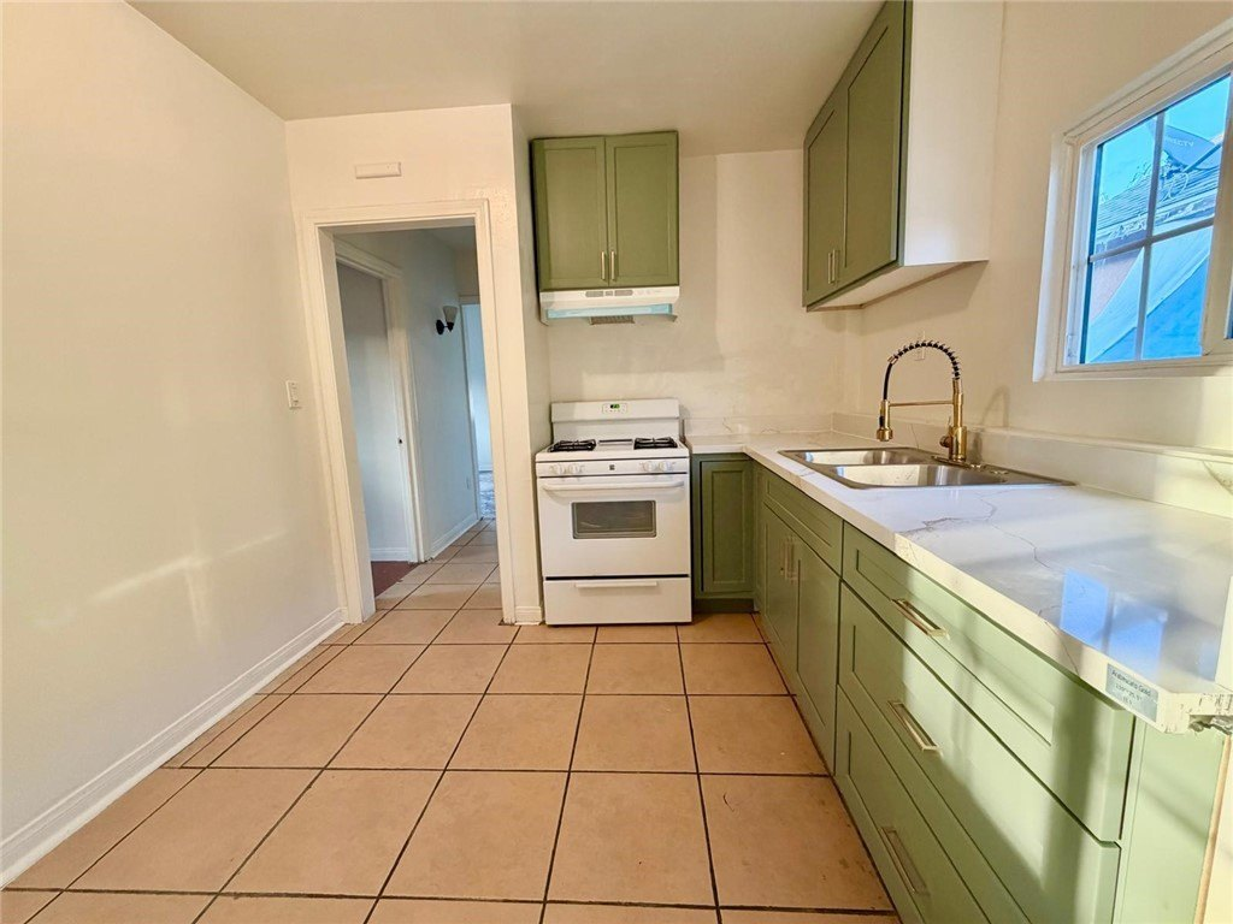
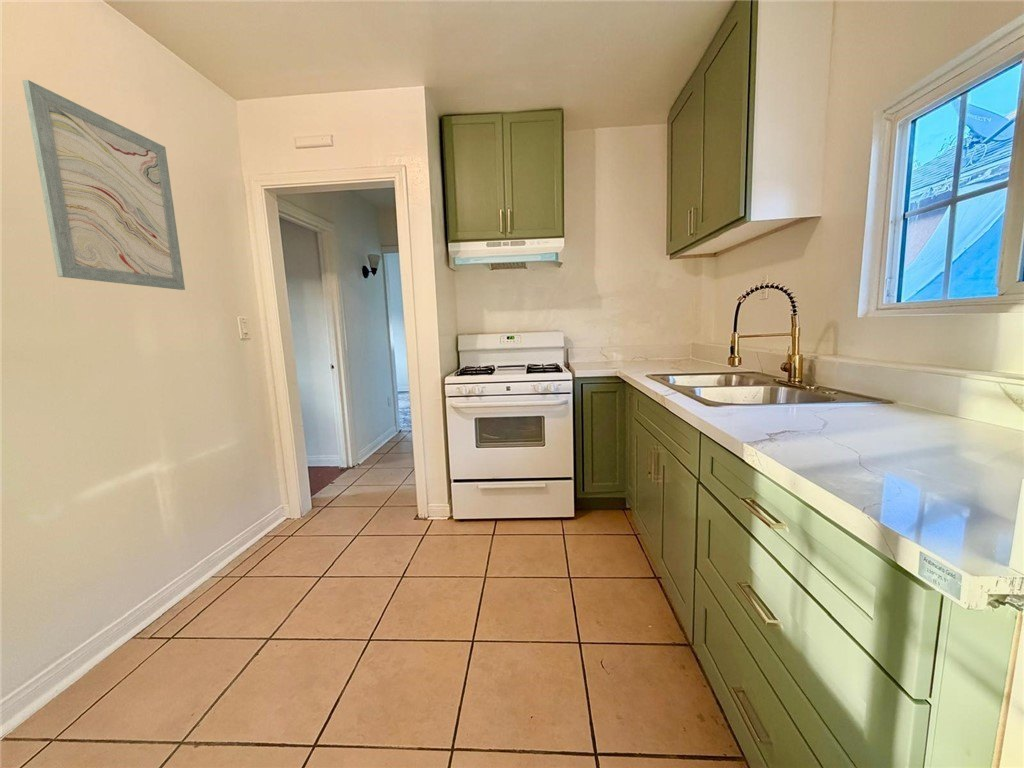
+ wall art [22,79,186,291]
